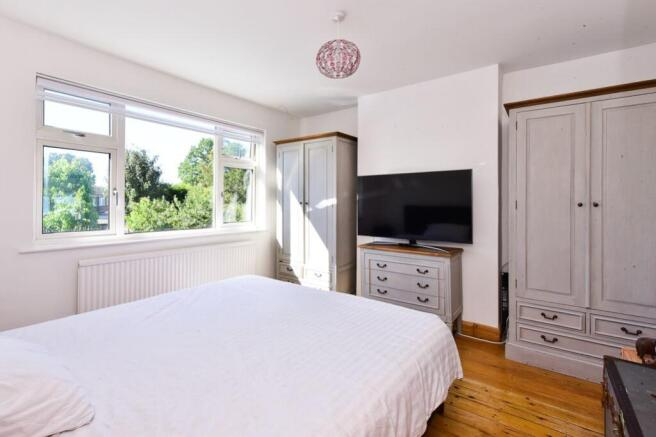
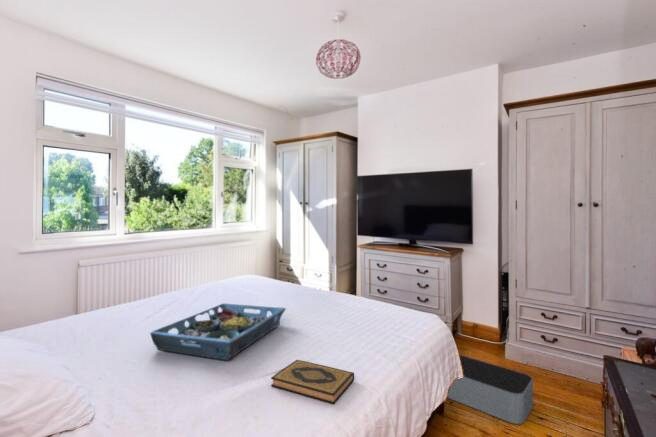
+ hardback book [270,359,355,405]
+ serving tray [149,302,287,361]
+ storage bin [446,354,534,425]
